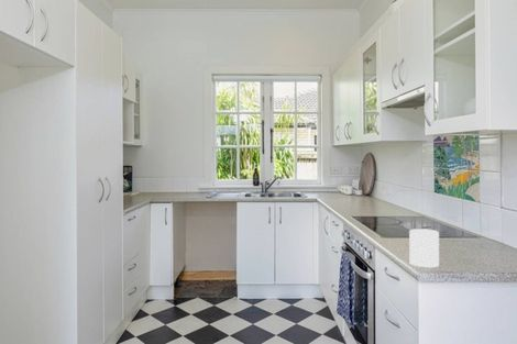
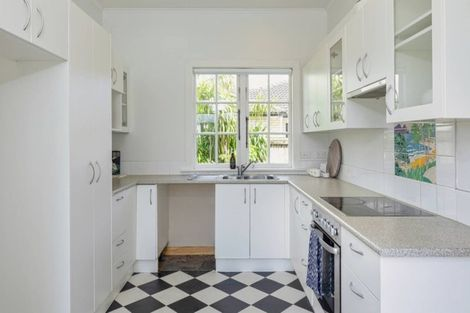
- cup [408,228,440,268]
